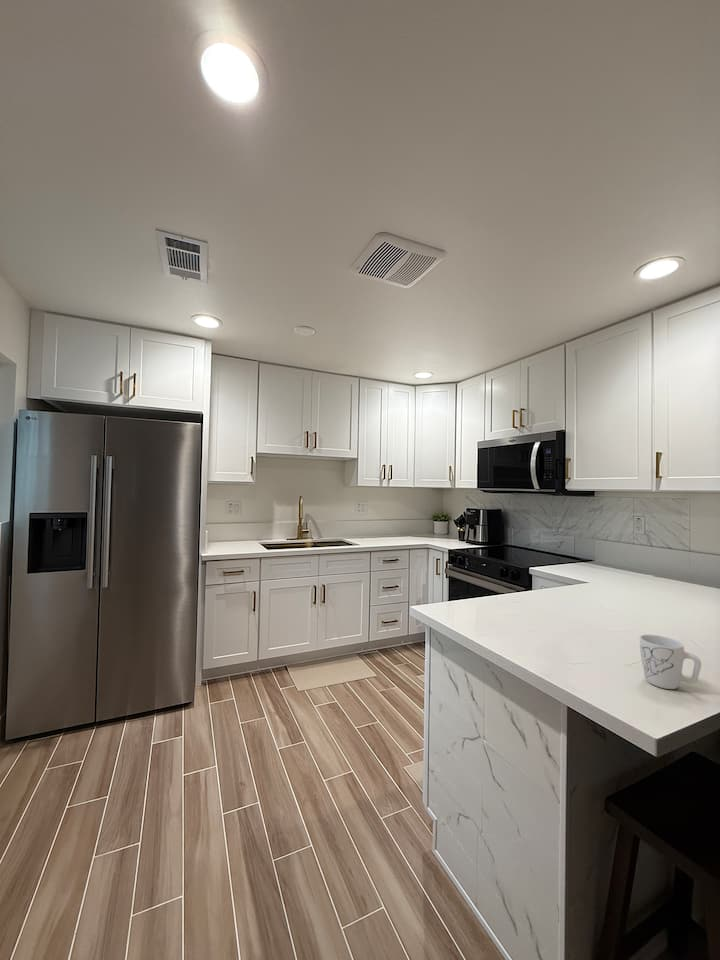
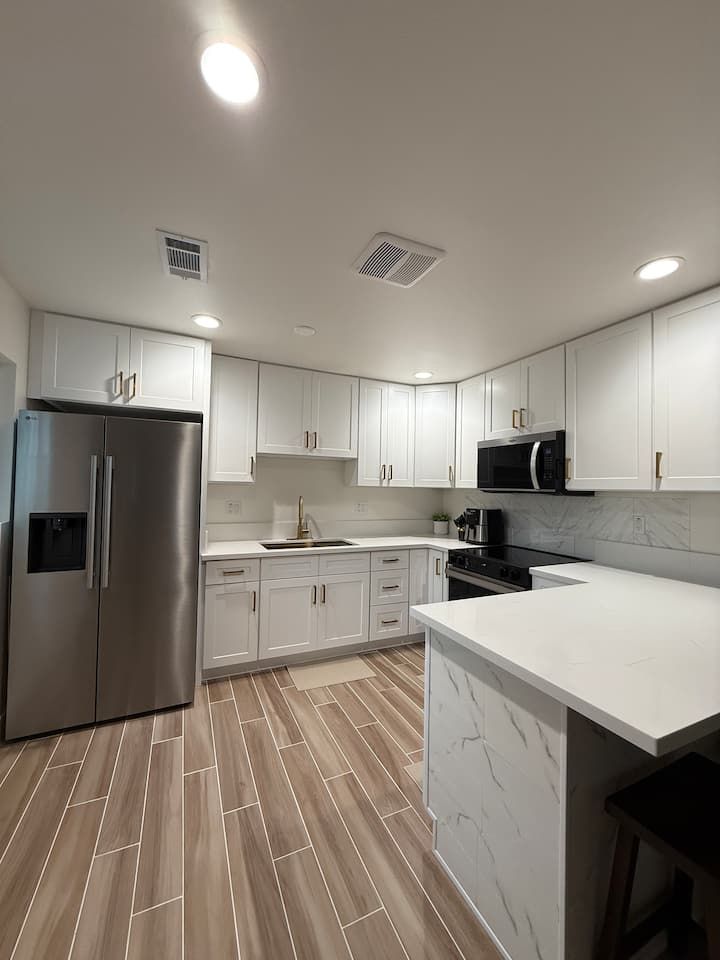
- mug [639,634,702,690]
